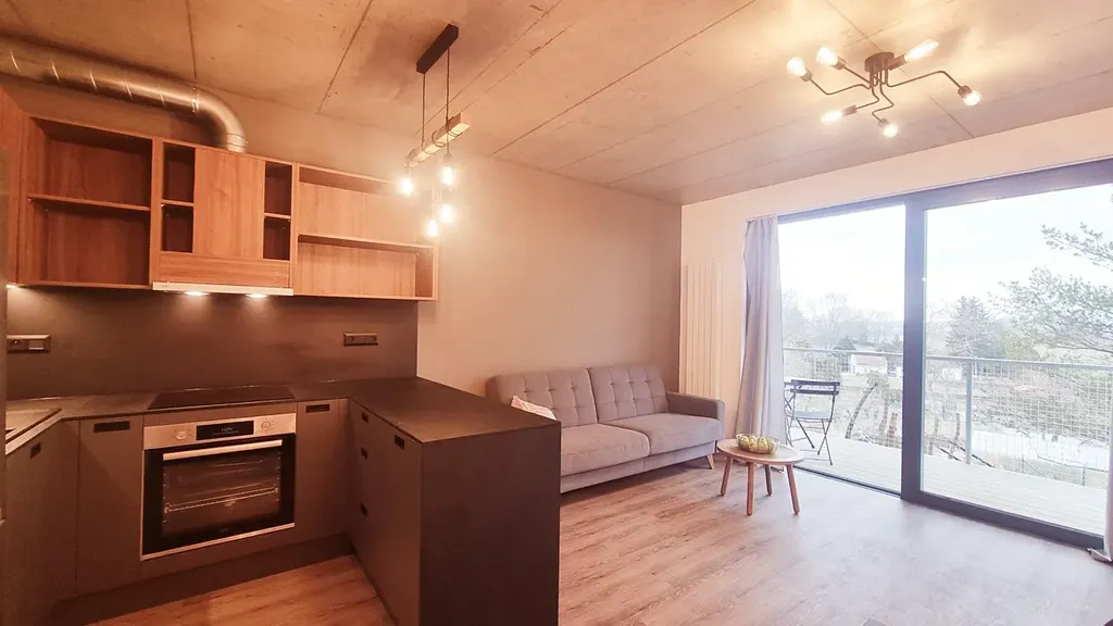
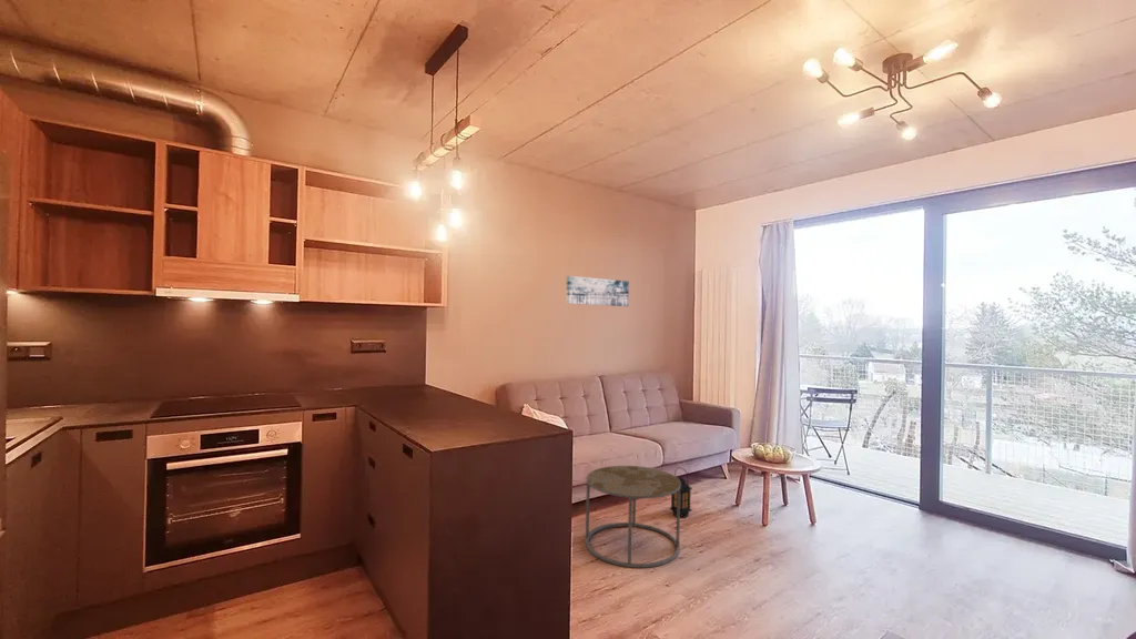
+ side table [584,465,681,569]
+ lantern [669,466,693,519]
+ wall art [565,275,630,307]
